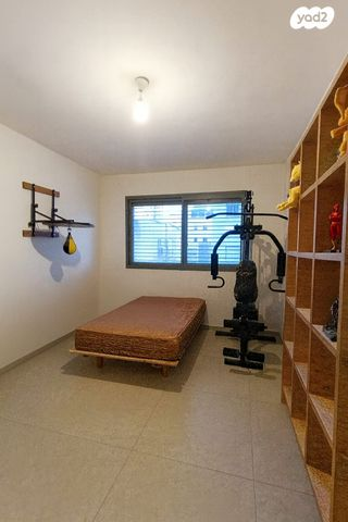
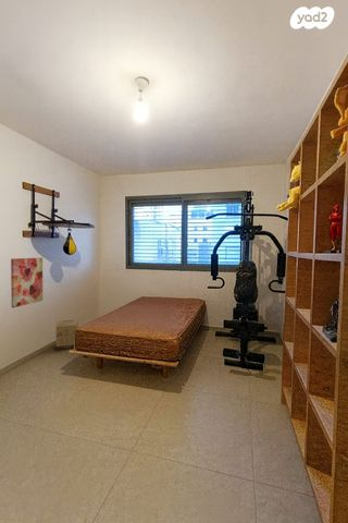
+ wall art [10,257,44,308]
+ cardboard box [55,319,79,352]
